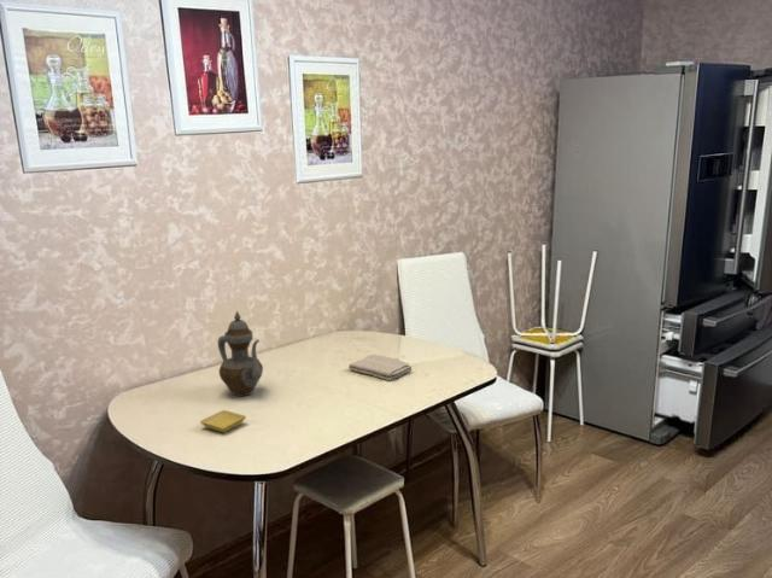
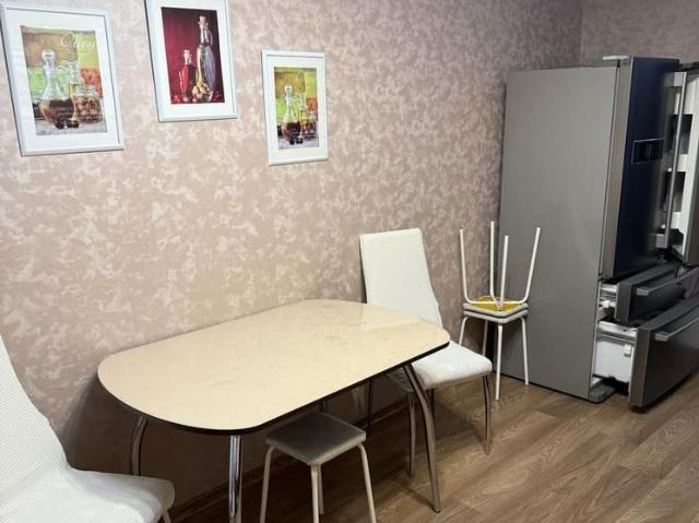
- saucer [199,409,247,433]
- washcloth [347,354,414,381]
- teapot [217,310,264,397]
